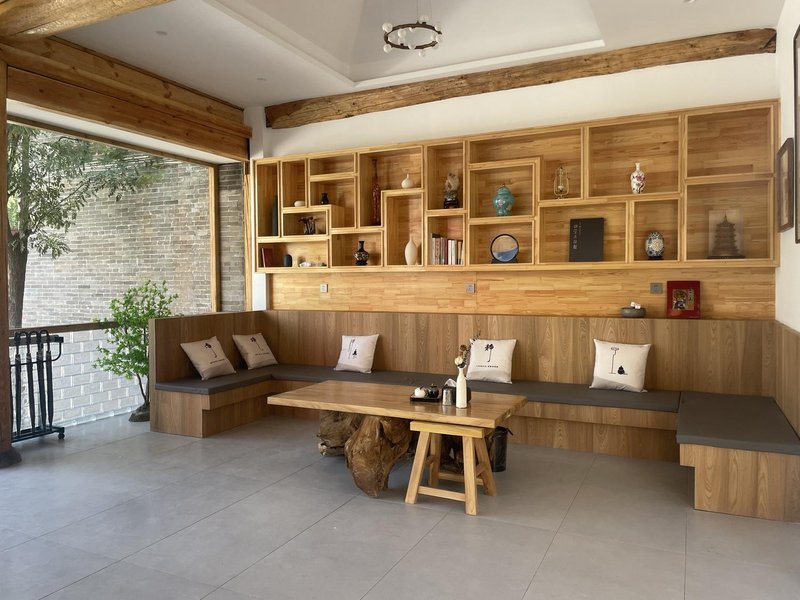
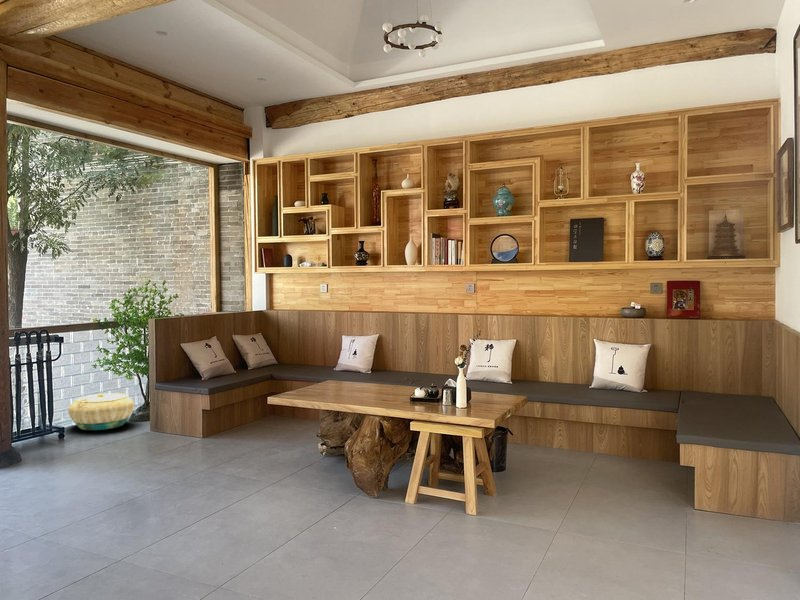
+ basket [67,392,135,431]
